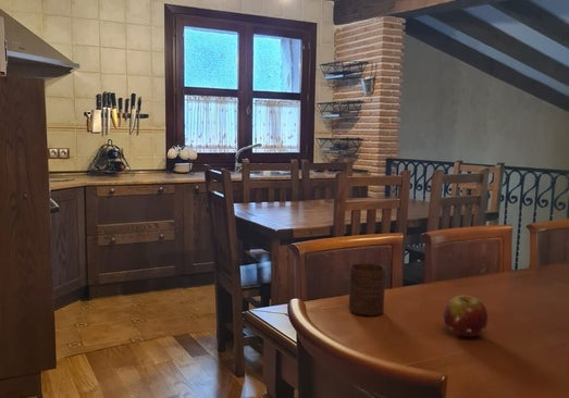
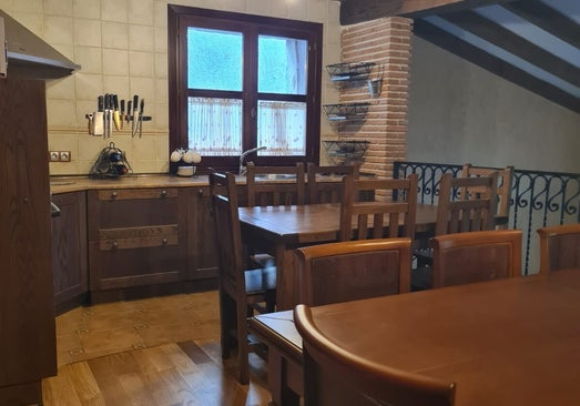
- fruit [442,295,488,337]
- cup [348,262,386,316]
